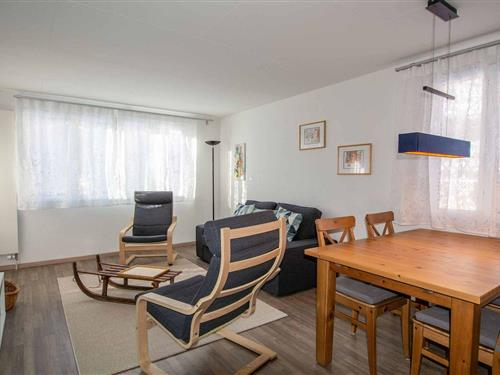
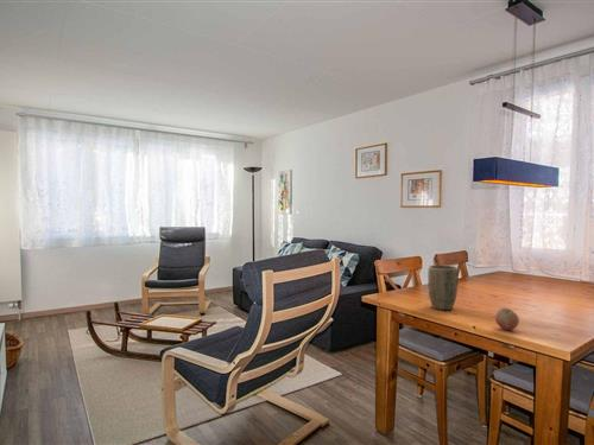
+ fruit [494,307,520,331]
+ plant pot [426,263,460,311]
